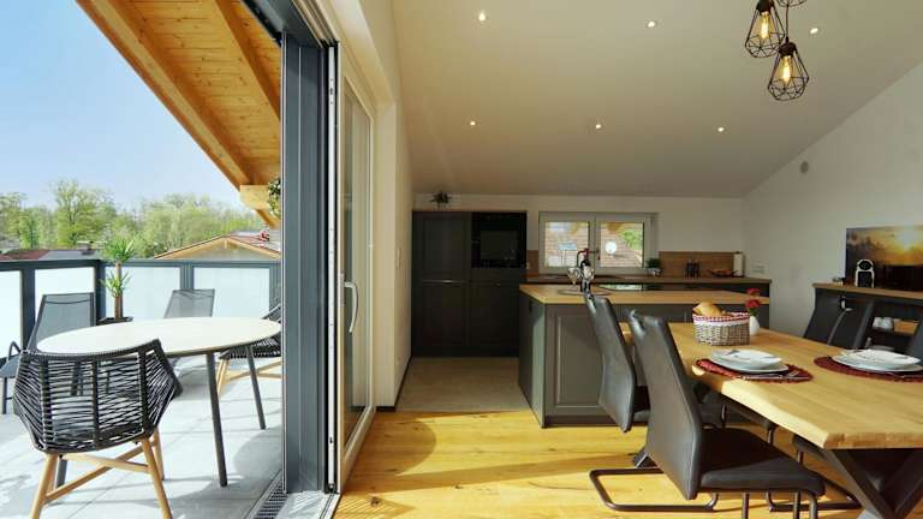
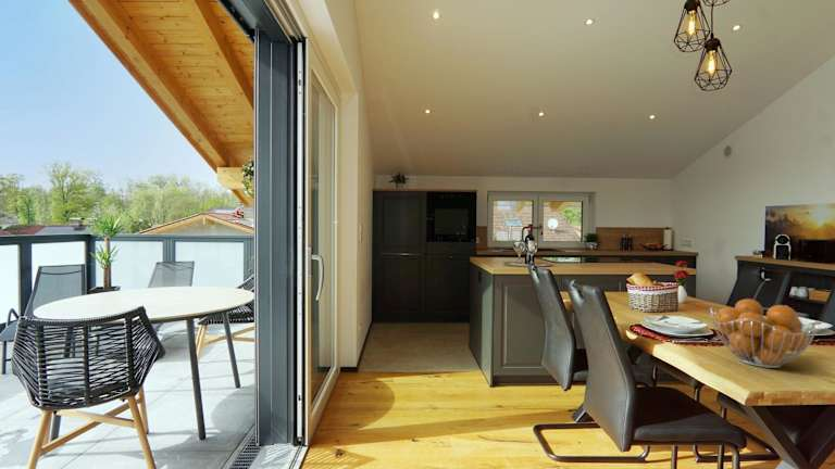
+ fruit basket [709,297,820,369]
